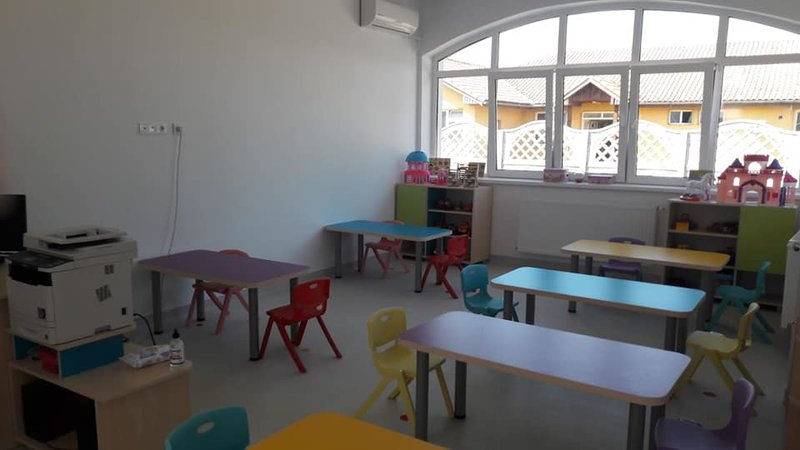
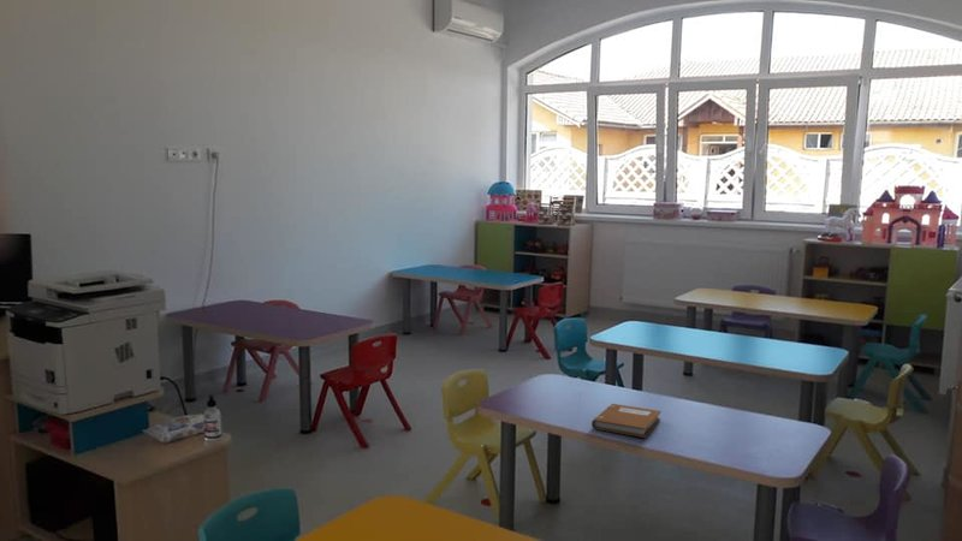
+ notebook [590,403,663,439]
